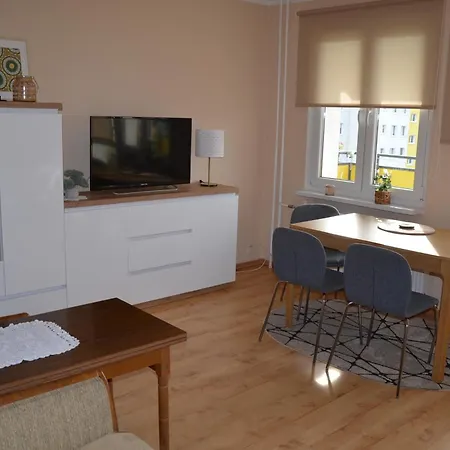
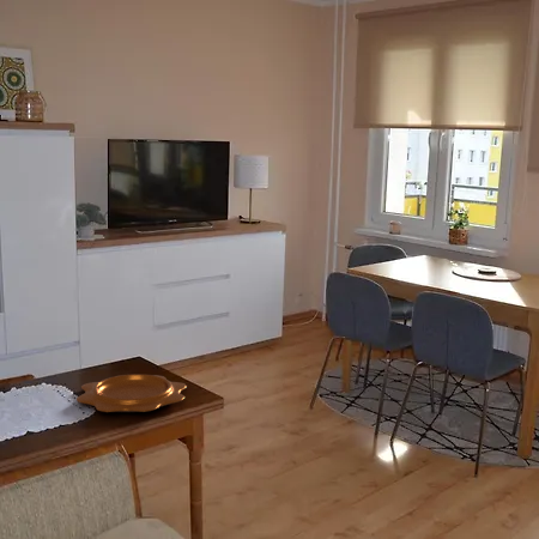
+ decorative bowl [75,374,188,413]
